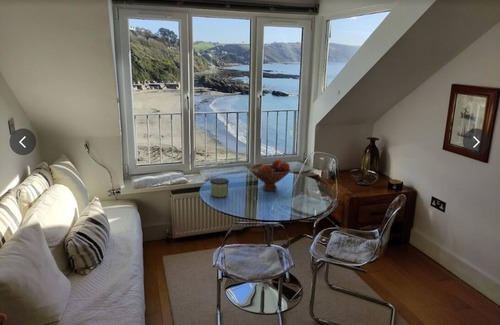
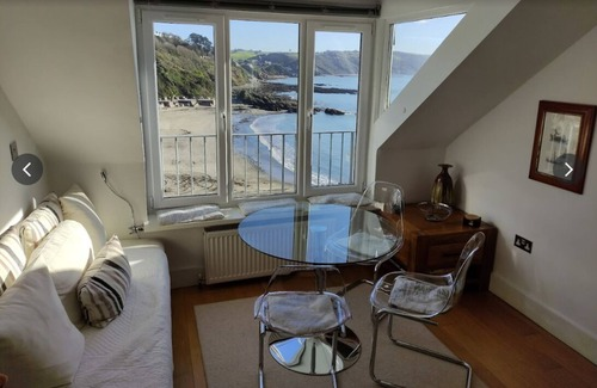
- candle [209,177,230,198]
- fruit bowl [249,158,291,192]
